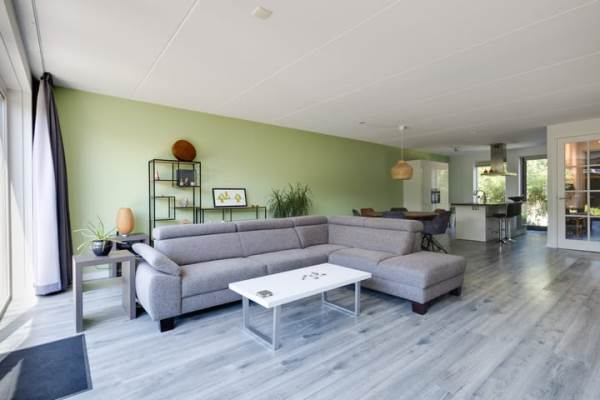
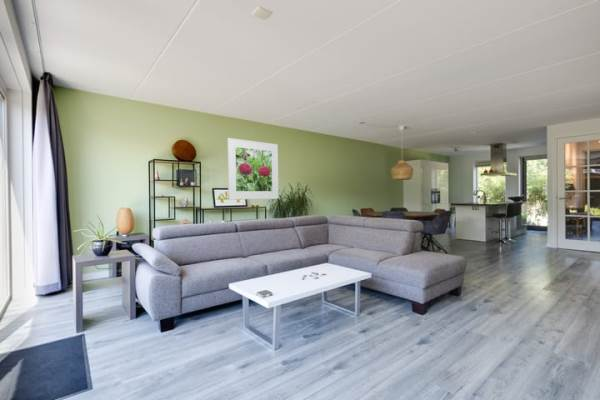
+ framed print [226,137,280,201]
